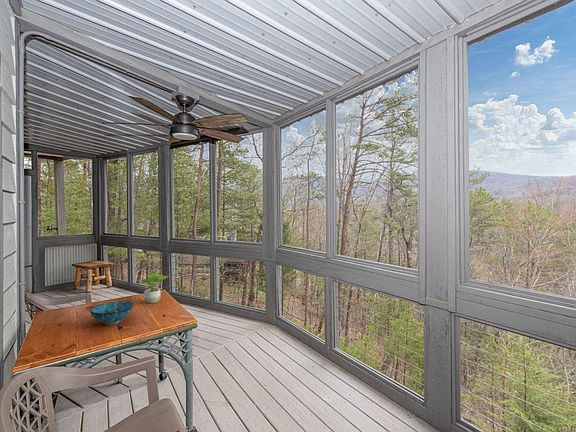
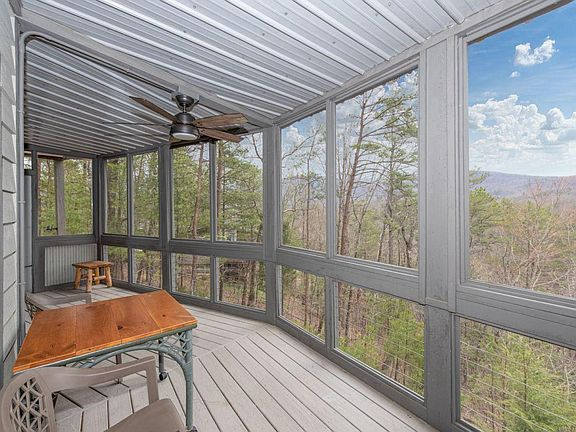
- potted plant [141,272,169,304]
- decorative bowl [89,300,134,325]
